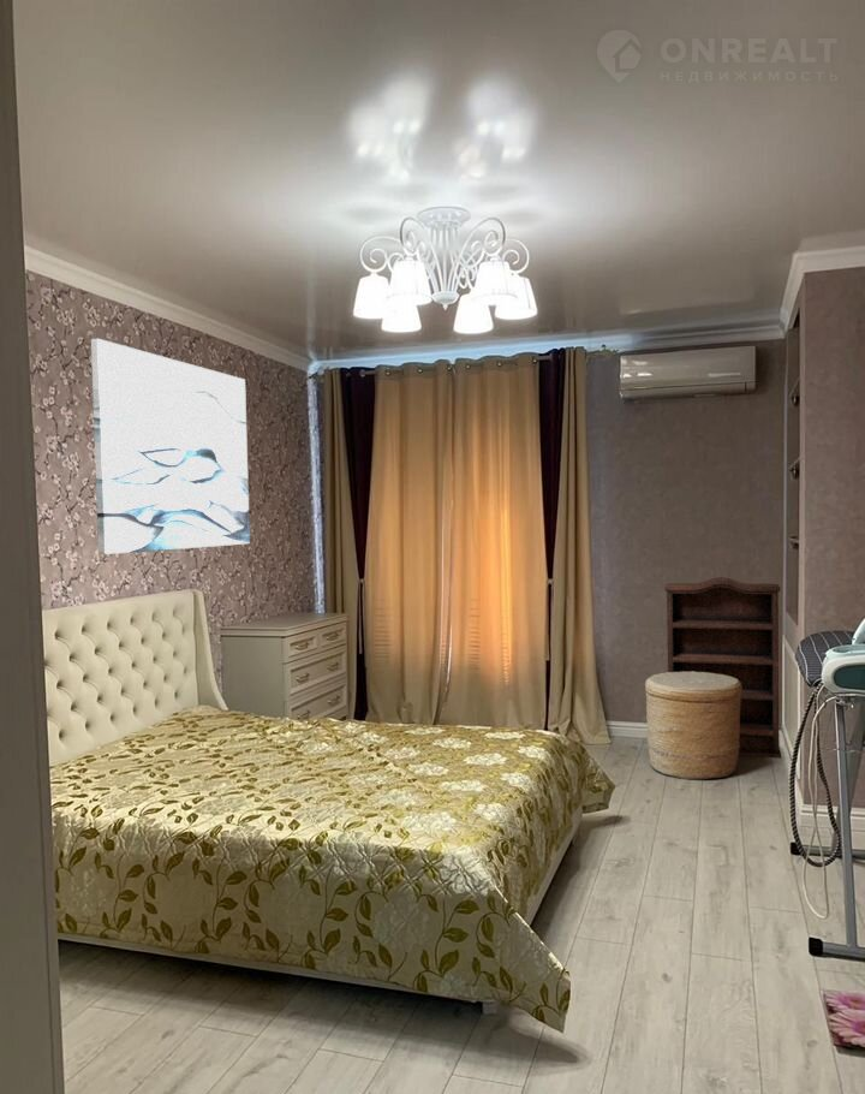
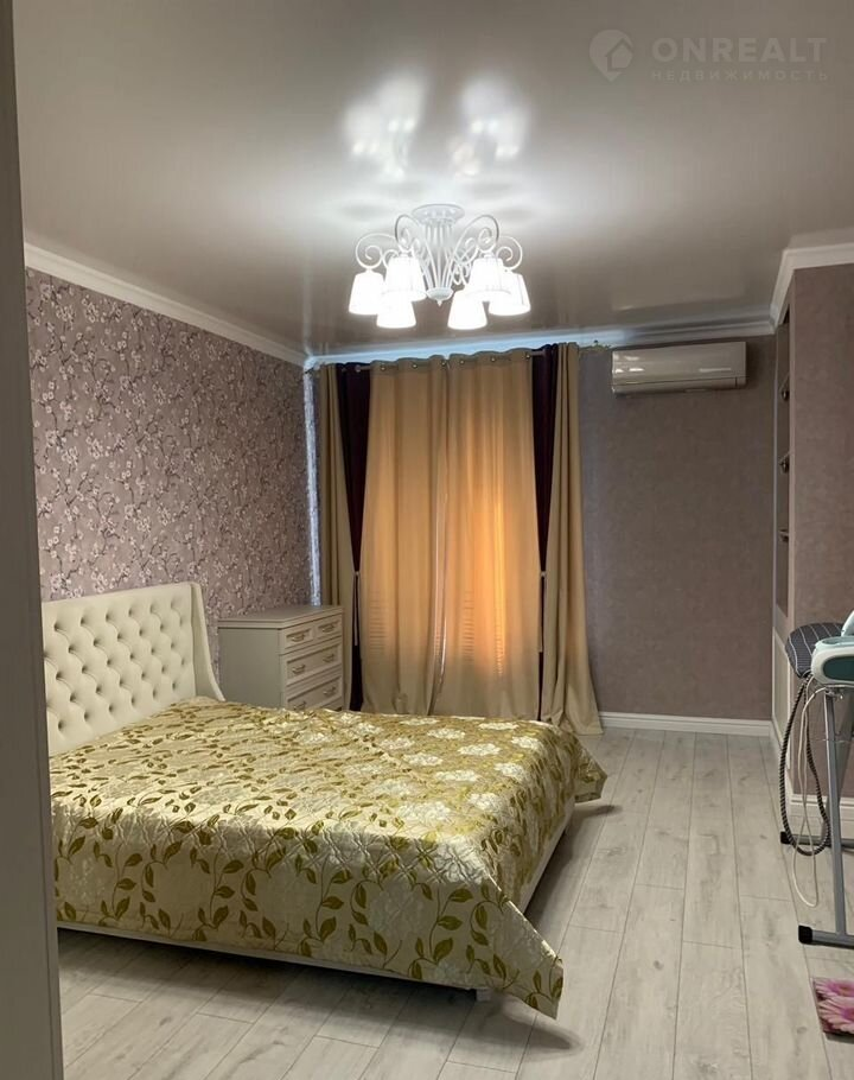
- bookshelf [664,576,782,760]
- basket [644,671,742,781]
- wall art [90,338,251,555]
